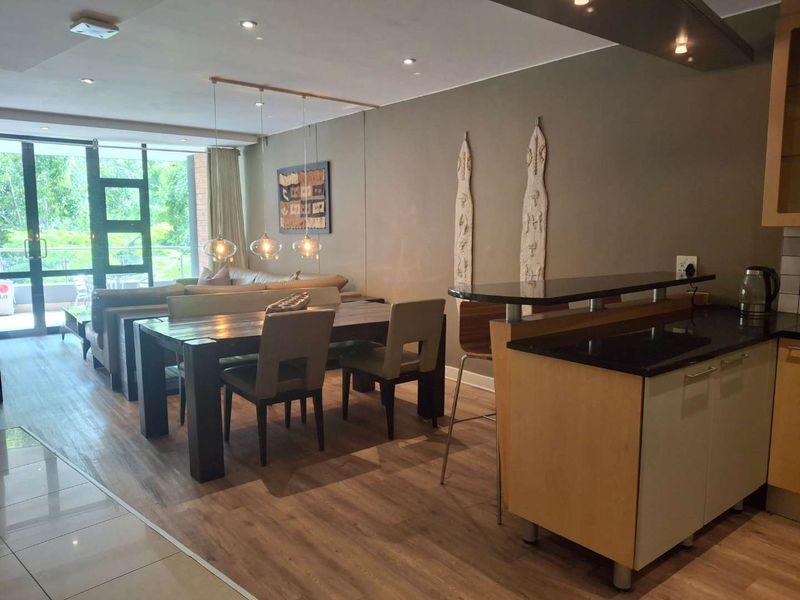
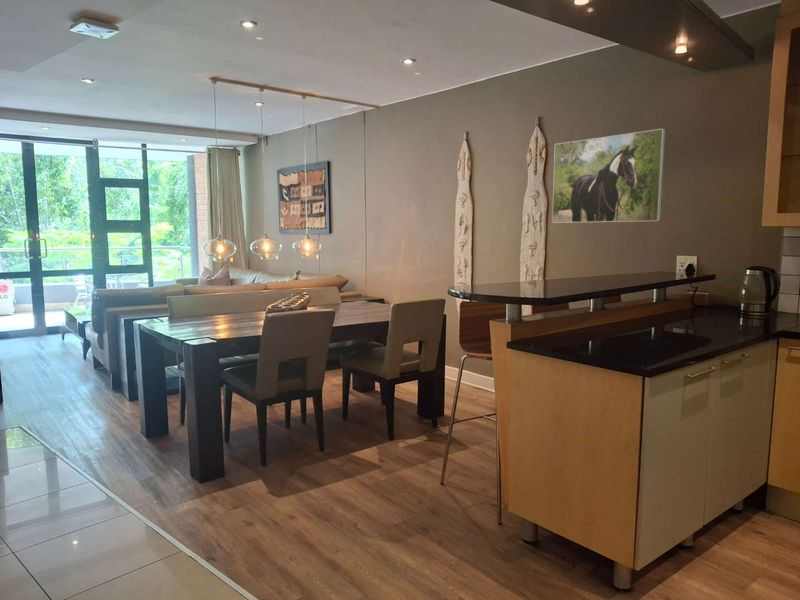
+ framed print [551,128,666,224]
